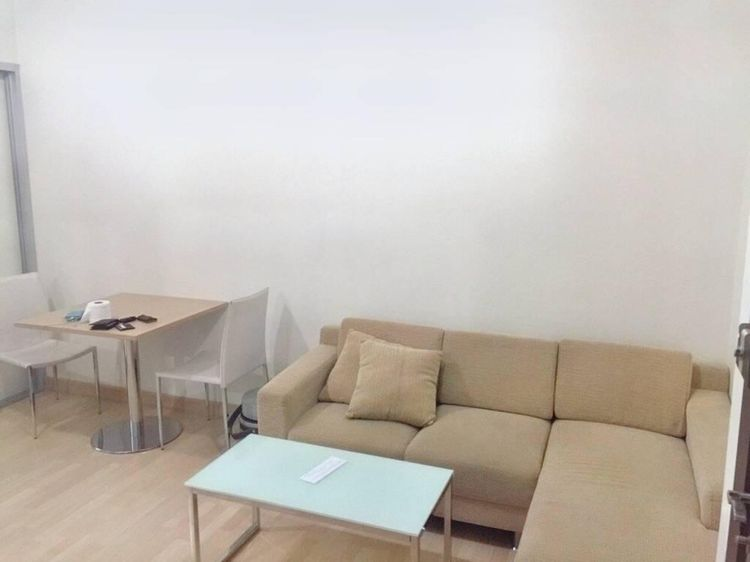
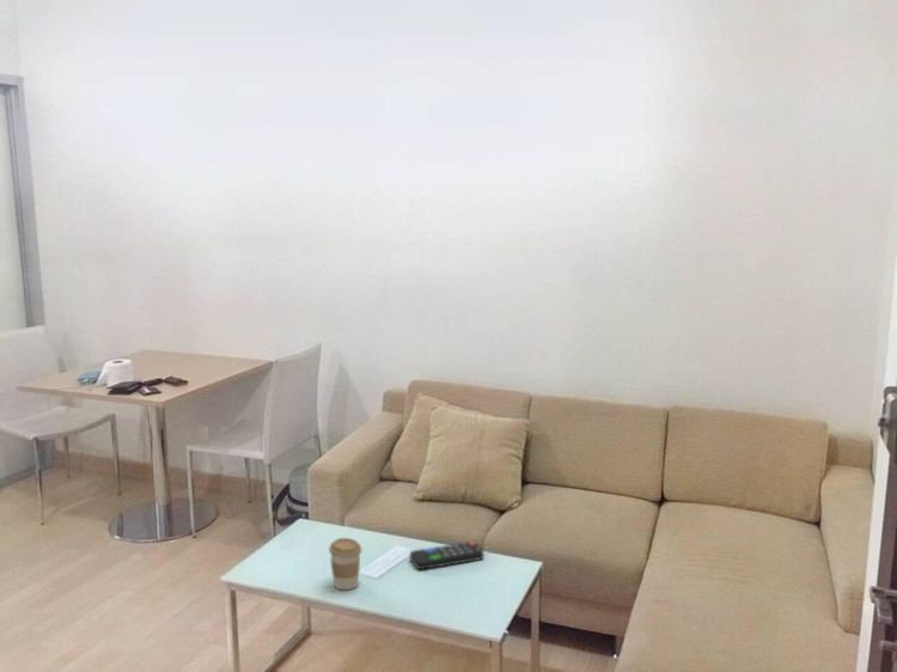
+ remote control [409,540,484,570]
+ coffee cup [328,537,362,591]
